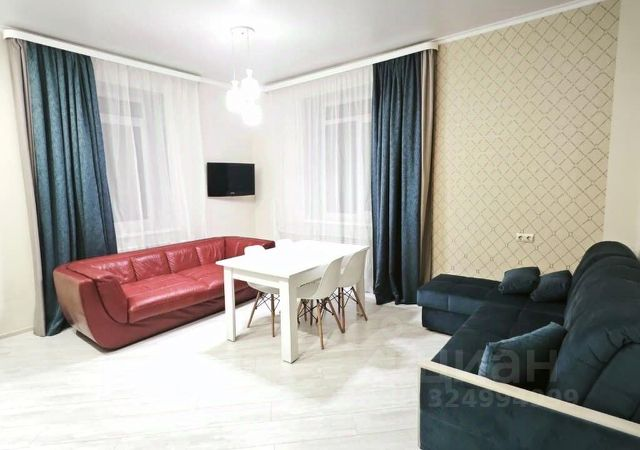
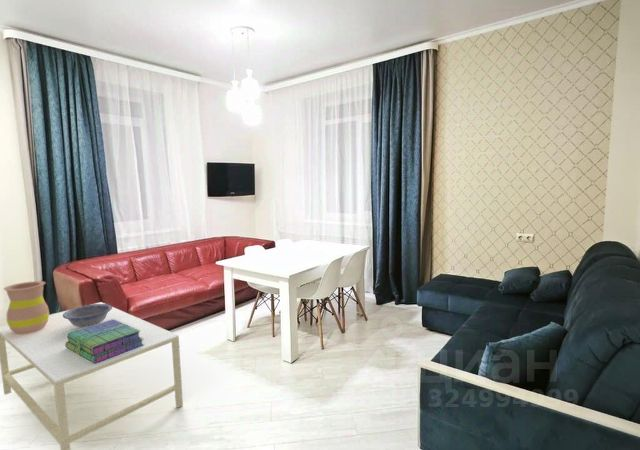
+ stack of books [65,319,144,364]
+ vase [3,280,50,334]
+ coffee table [0,301,184,450]
+ decorative bowl [63,303,113,329]
